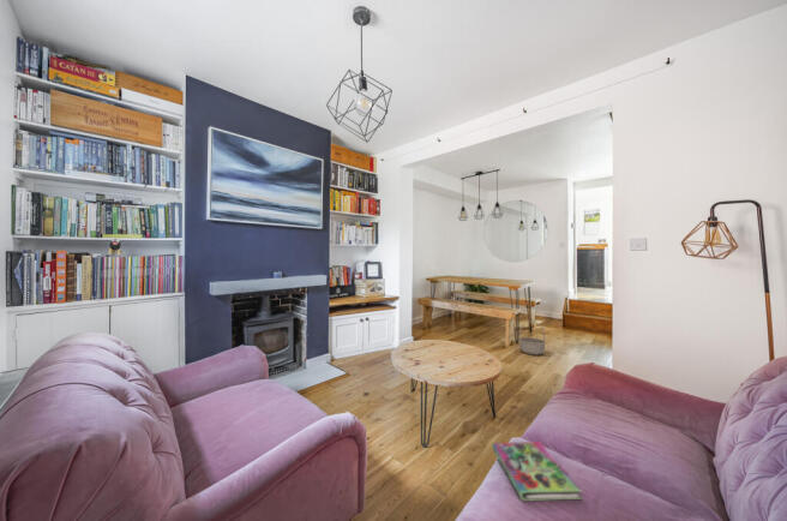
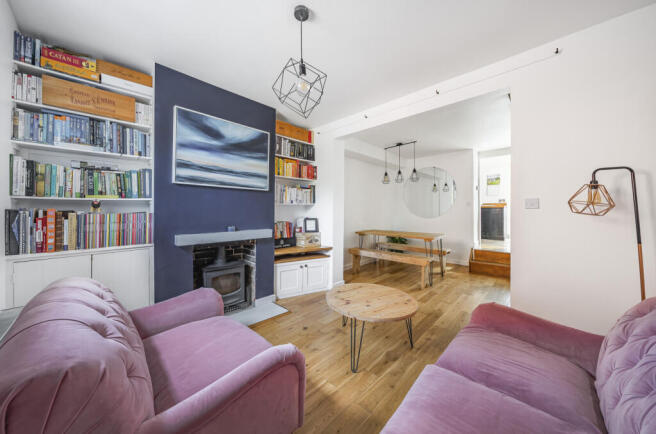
- basket [517,319,547,357]
- book [492,441,583,502]
